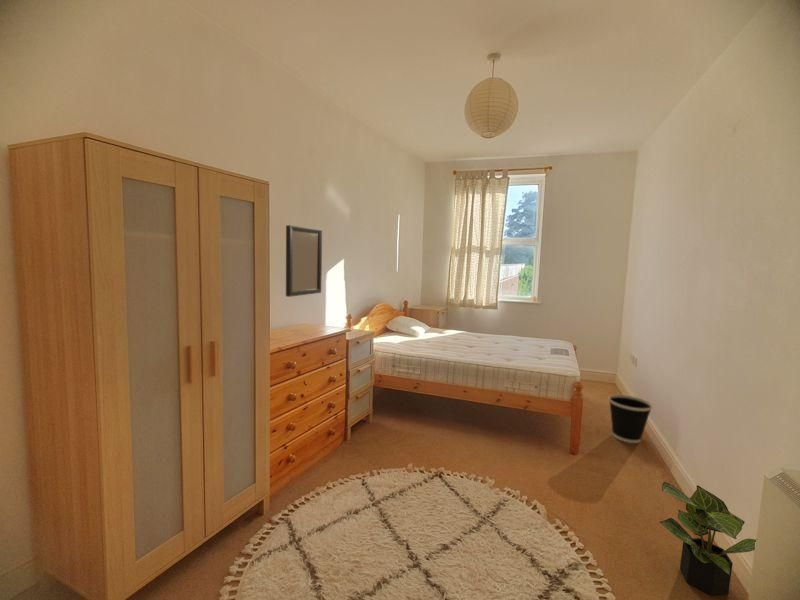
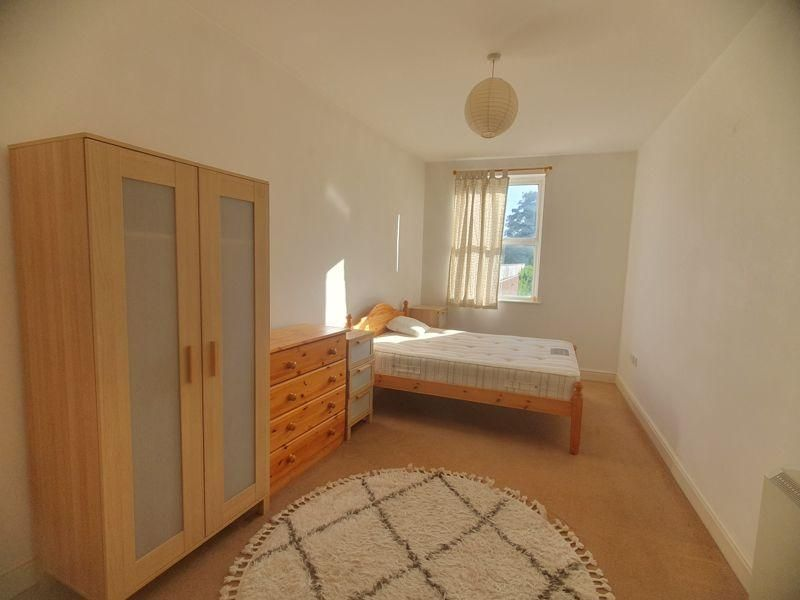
- potted plant [659,481,757,597]
- home mirror [285,224,323,298]
- wastebasket [608,394,654,444]
